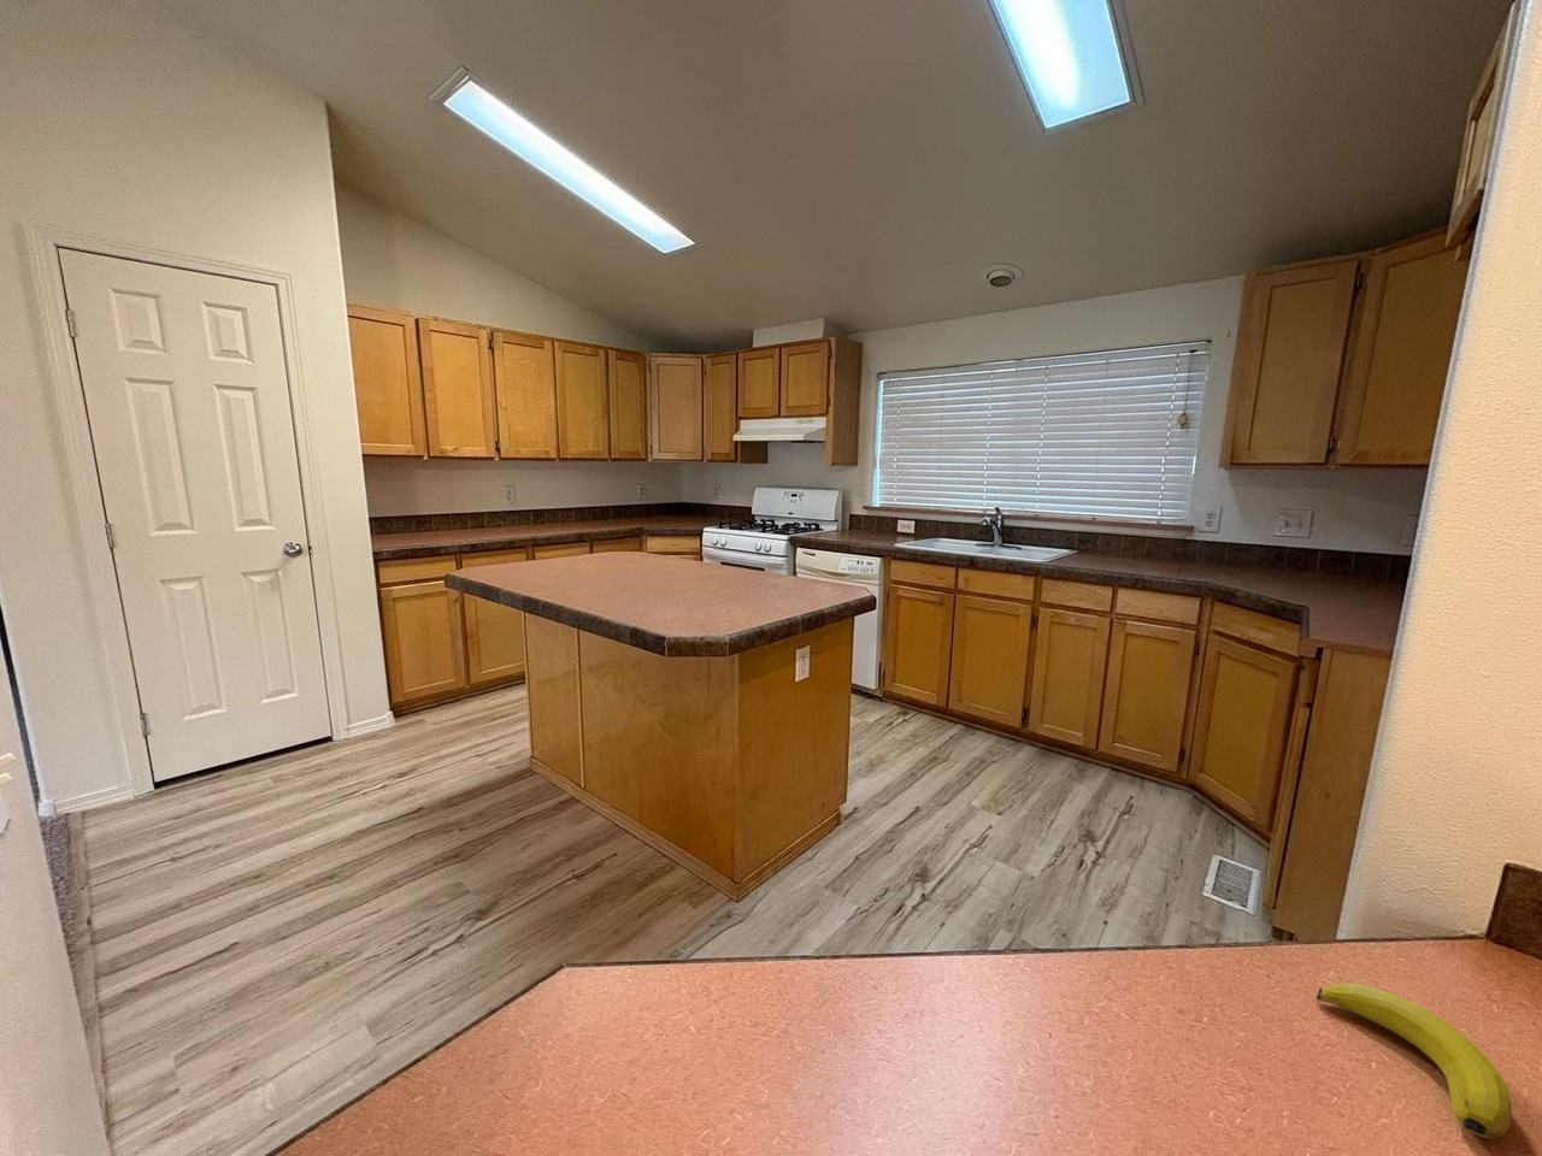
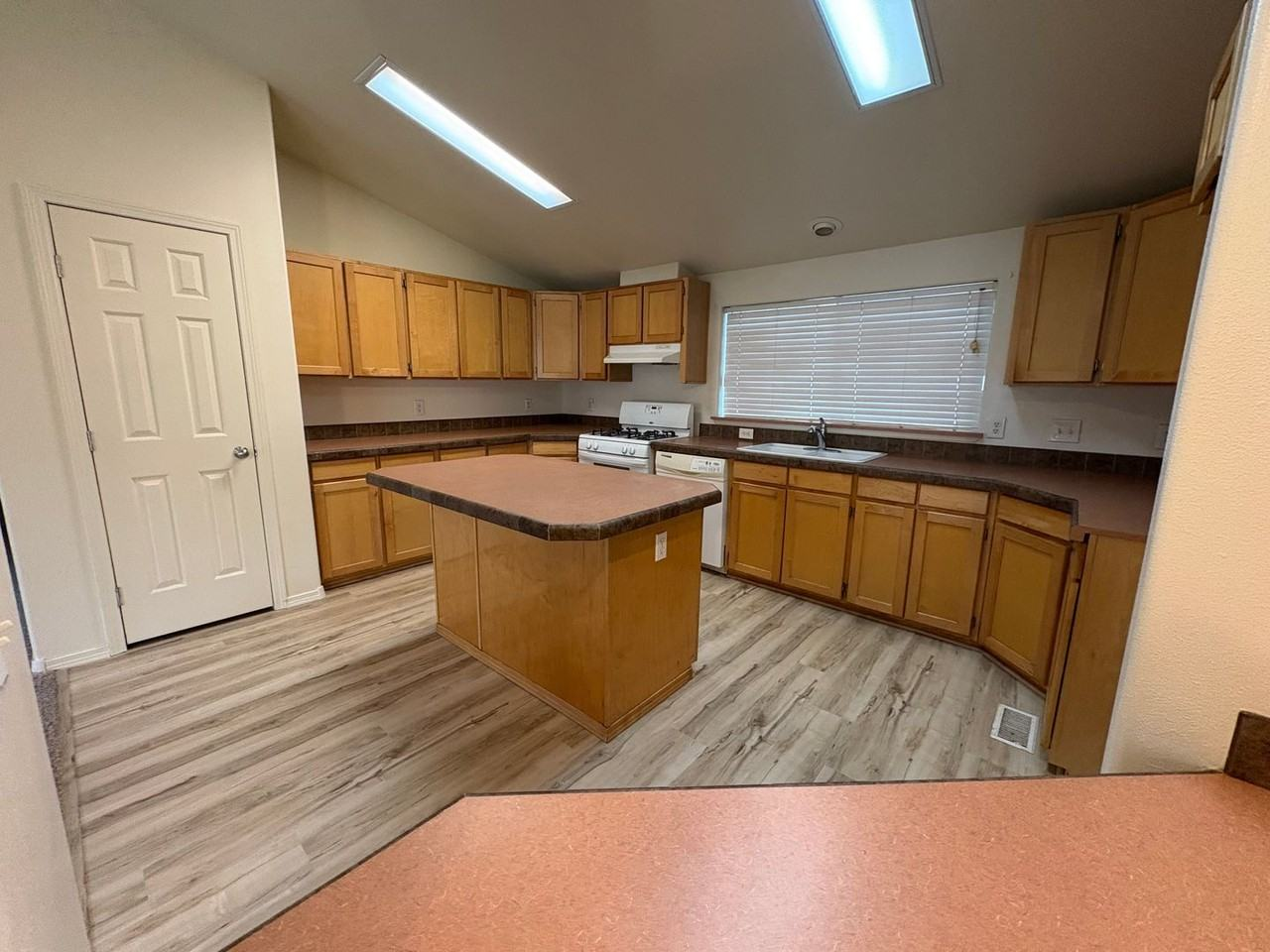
- banana [1315,982,1513,1140]
